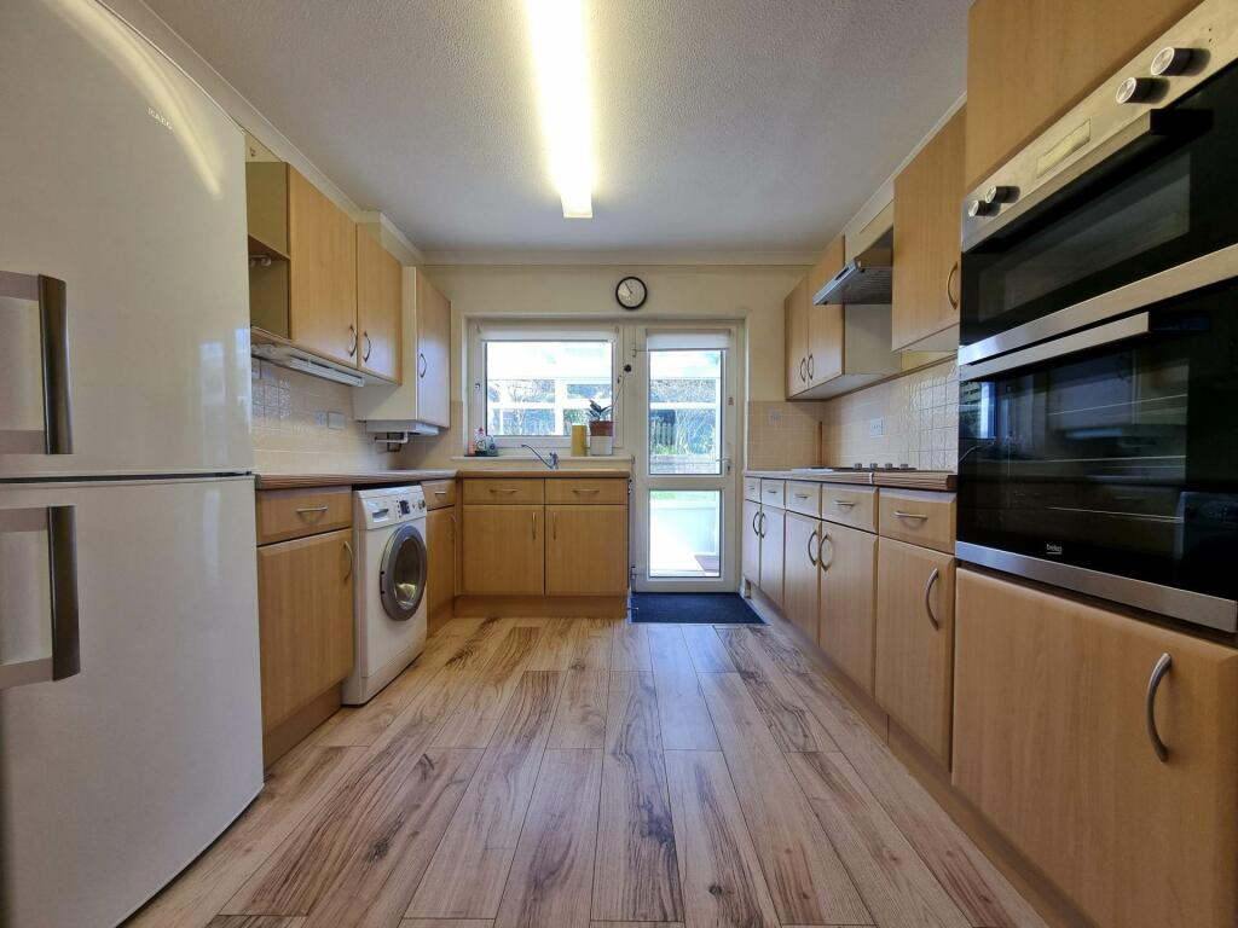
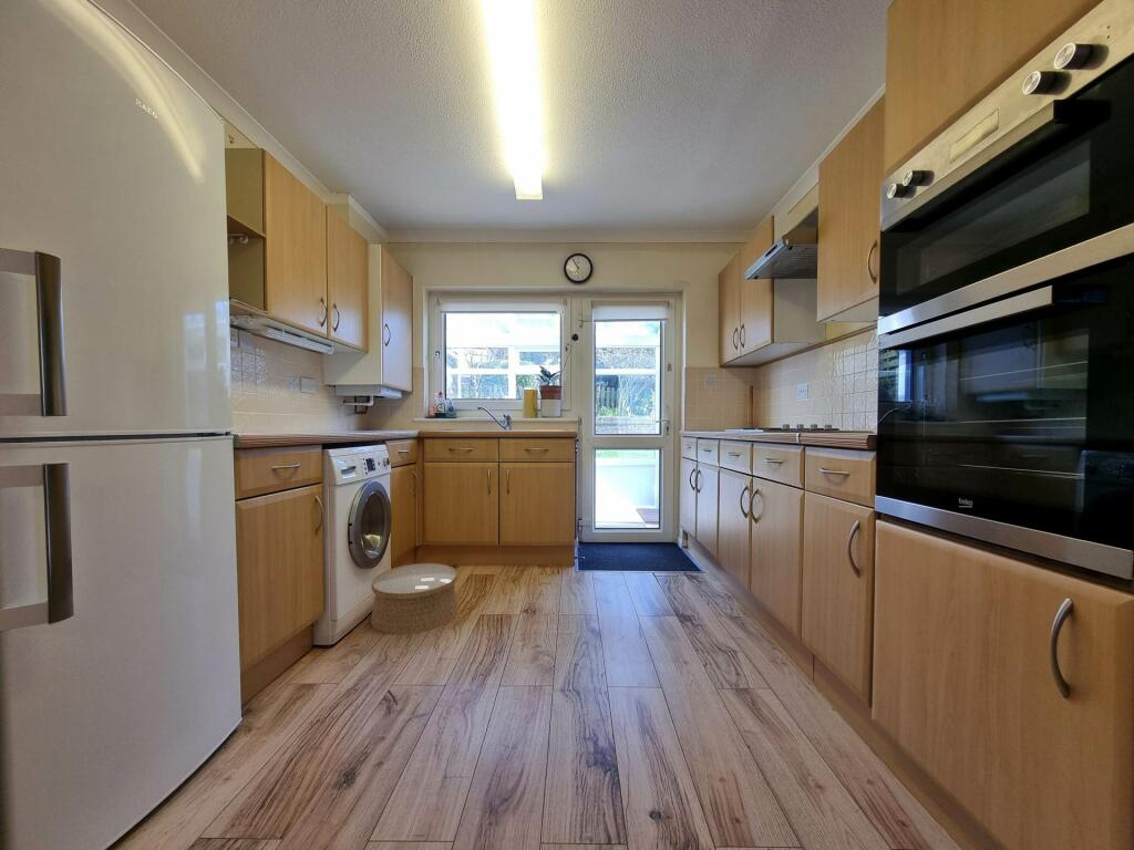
+ woven basket [370,562,460,635]
